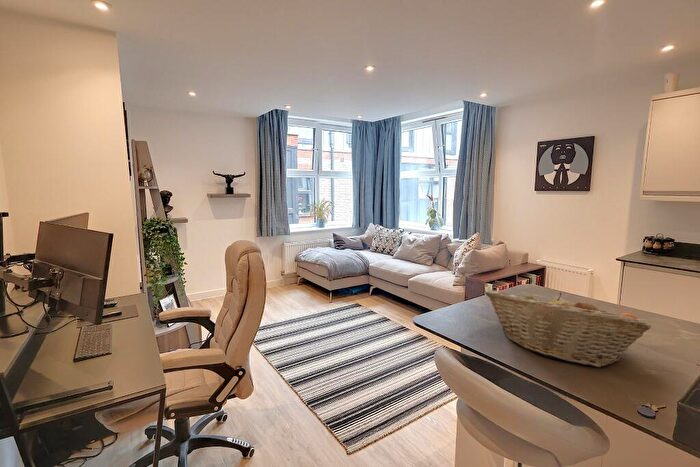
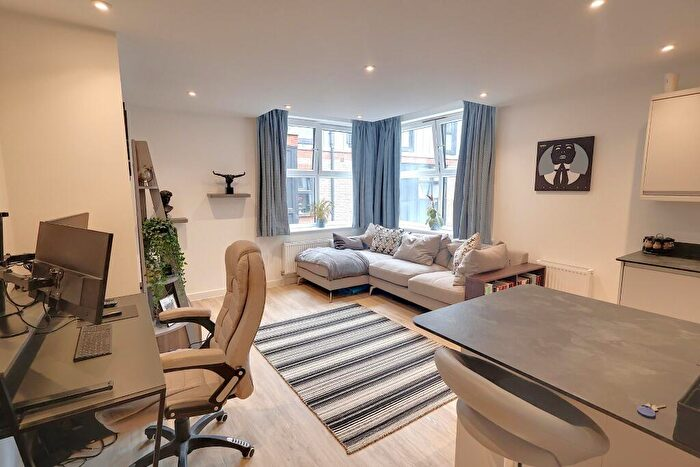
- fruit basket [484,289,652,368]
